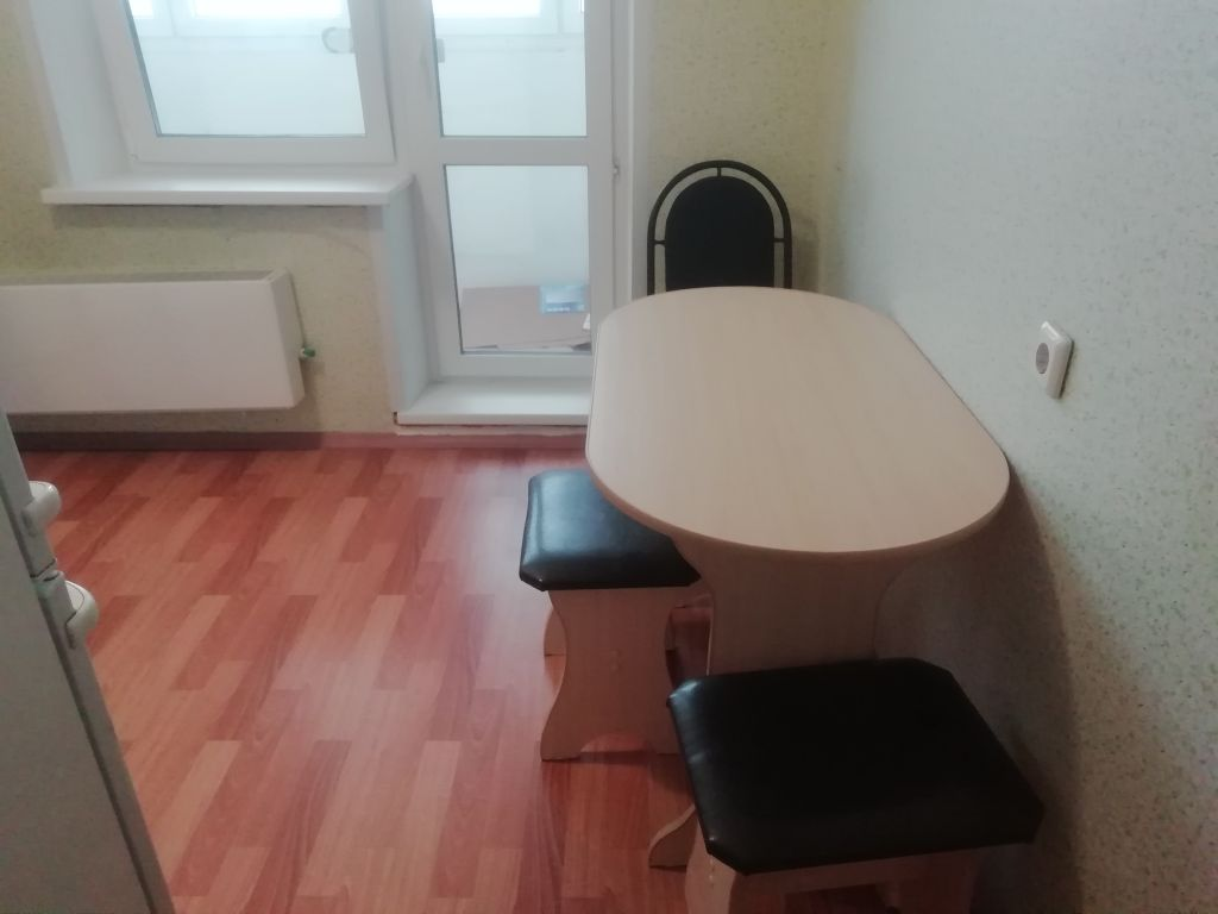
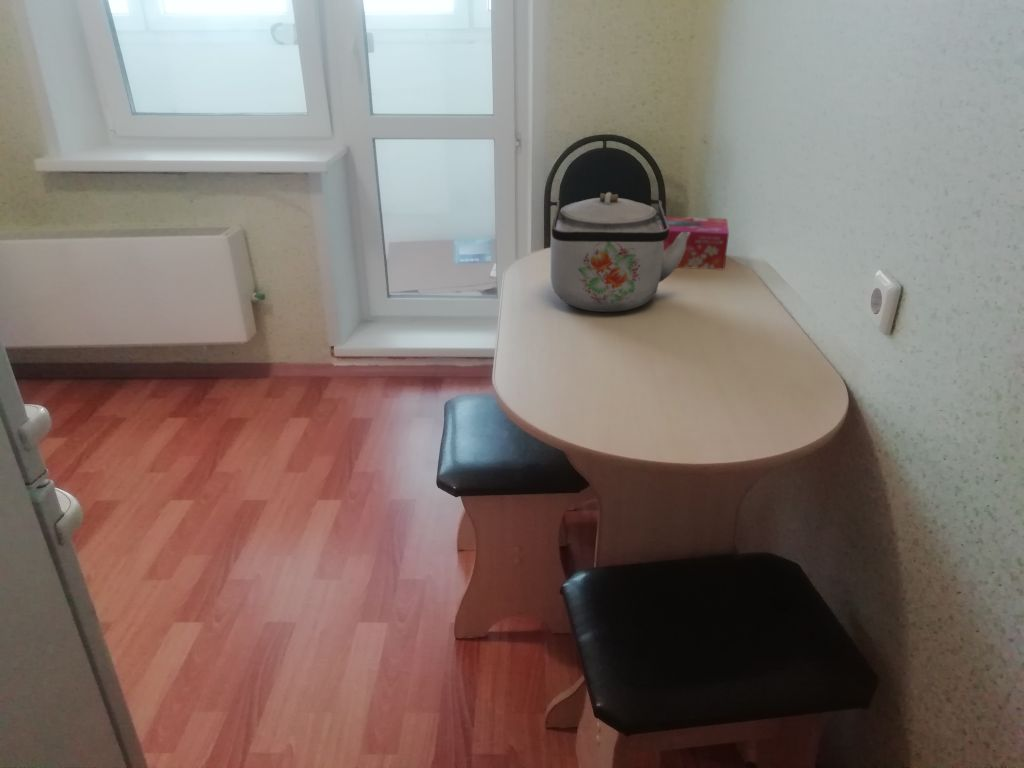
+ tissue box [658,216,730,271]
+ kettle [550,191,690,313]
